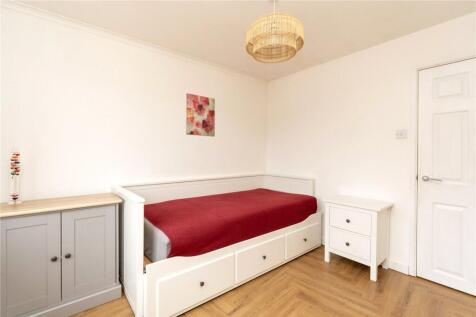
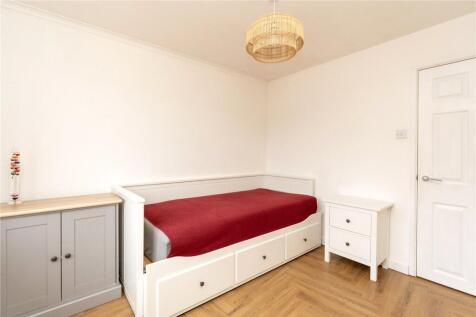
- wall art [185,92,216,138]
